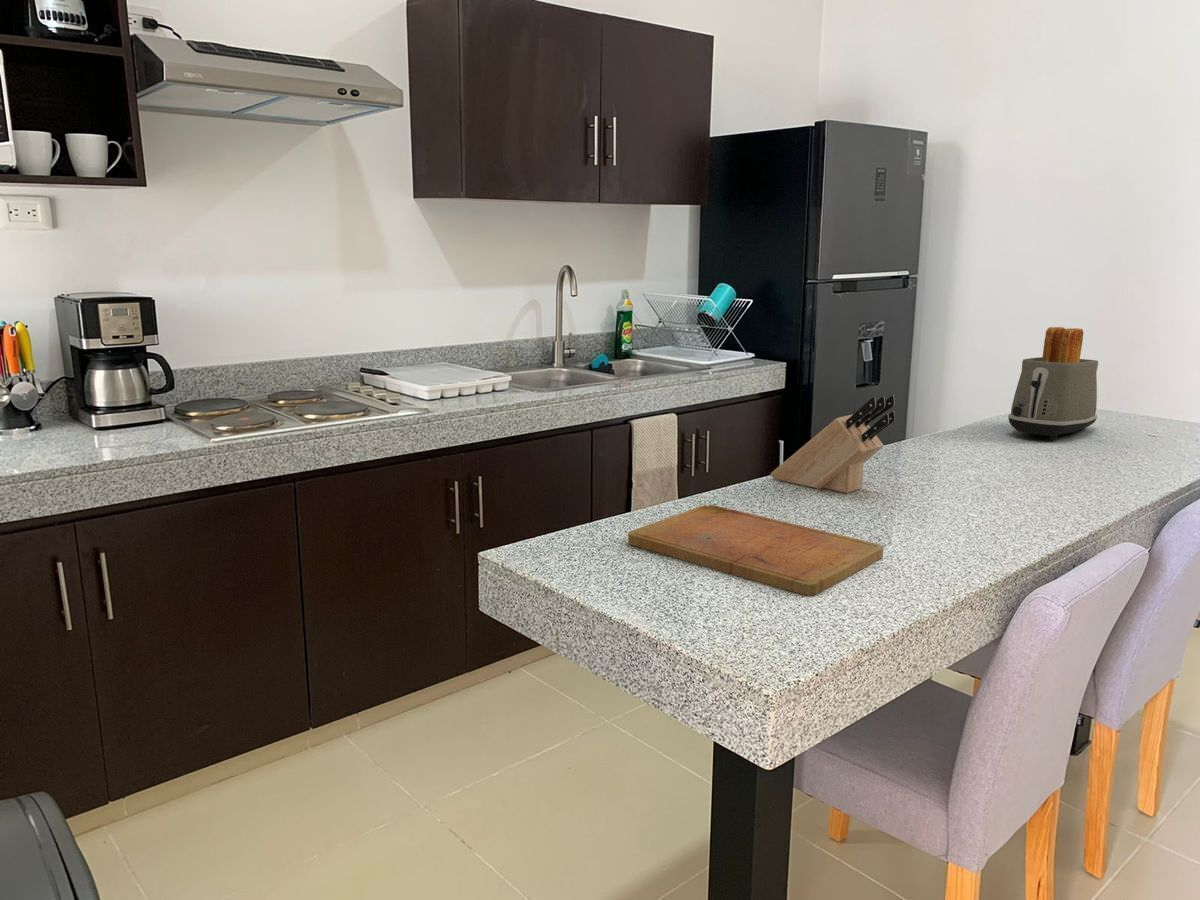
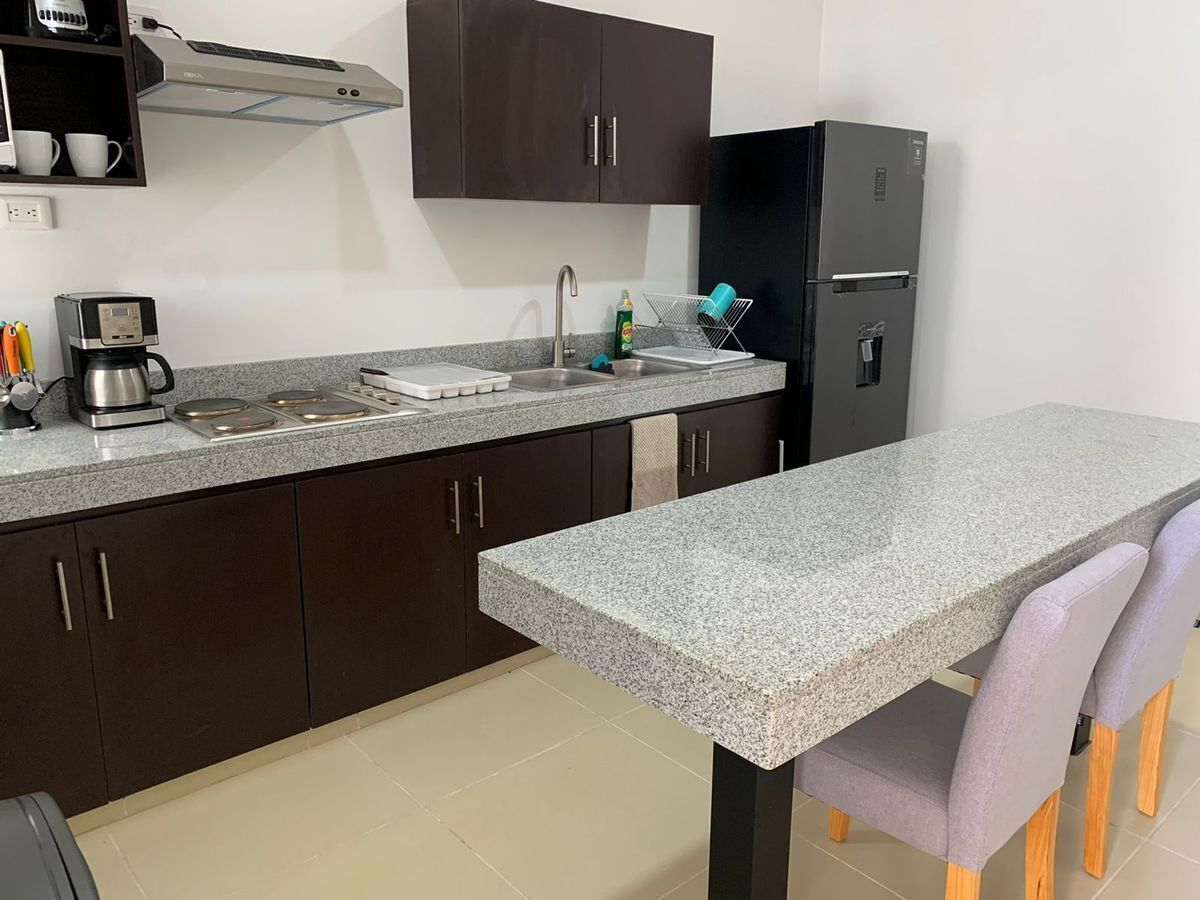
- cutting board [627,504,884,596]
- knife block [770,394,897,494]
- toaster [1007,326,1099,441]
